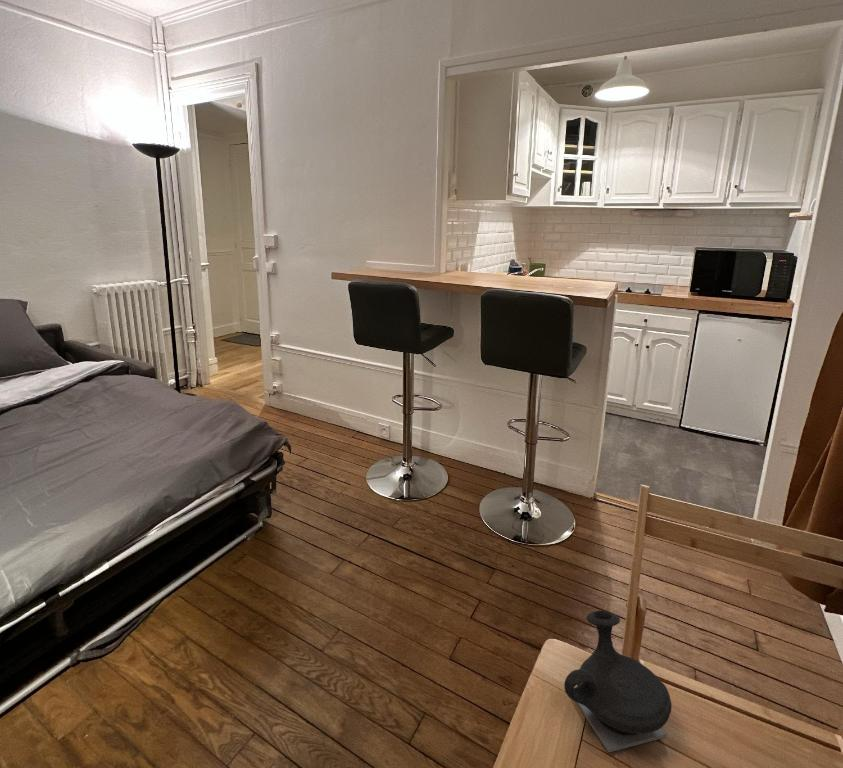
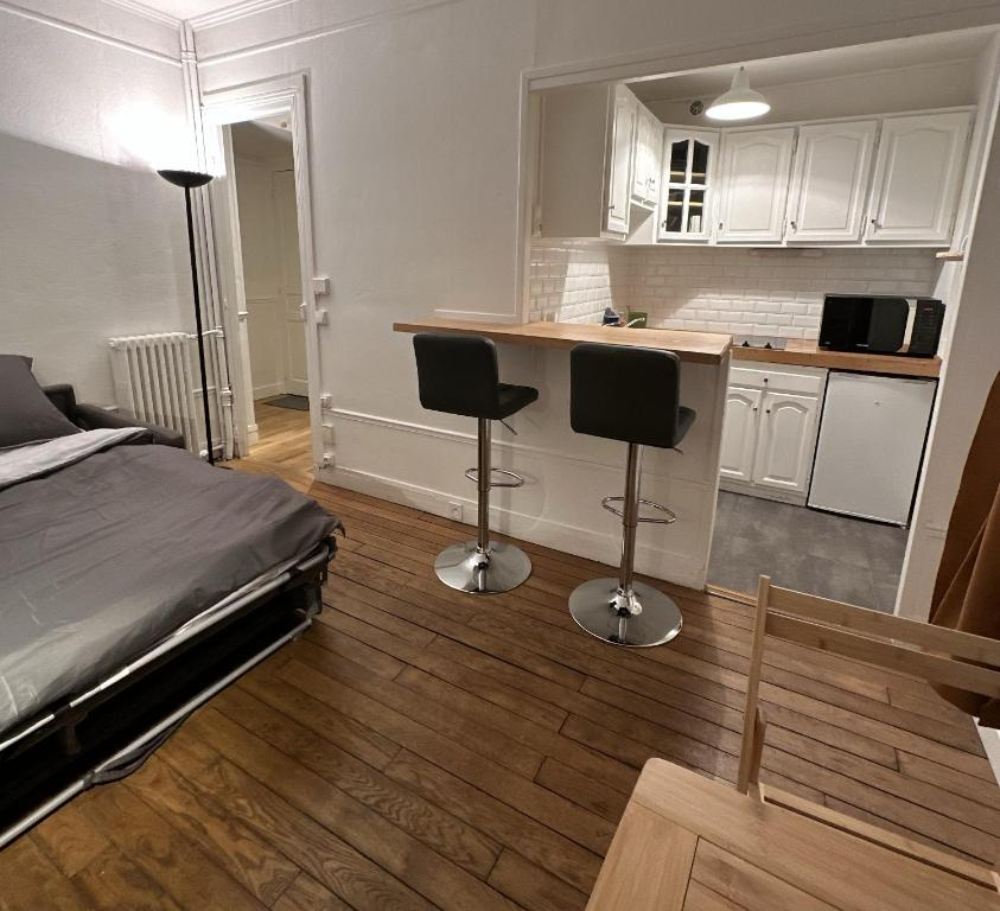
- teapot [563,609,672,753]
